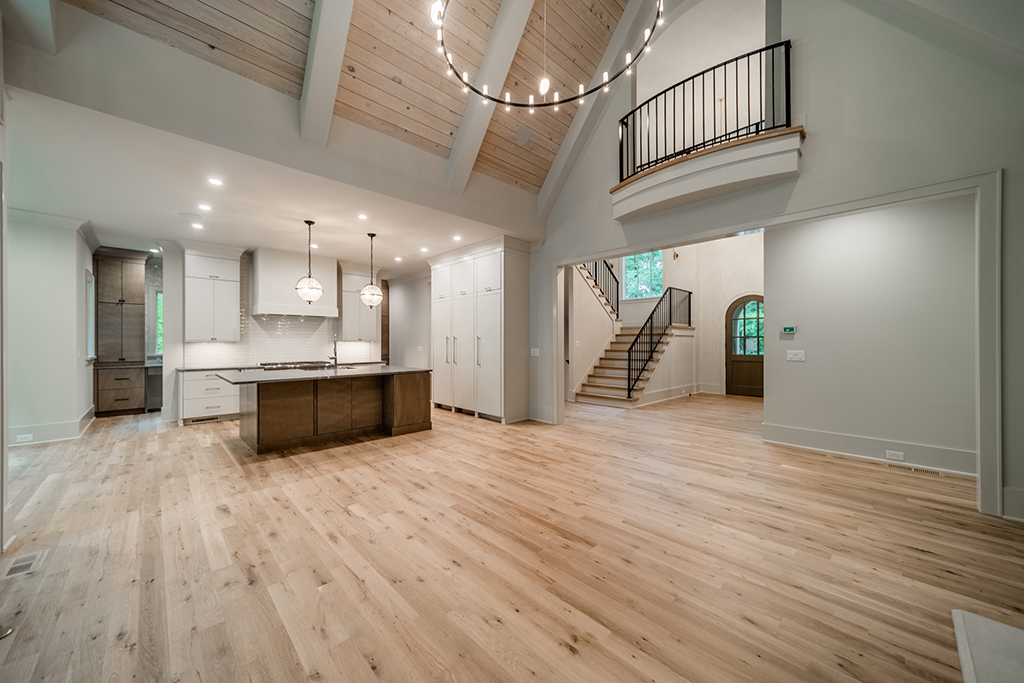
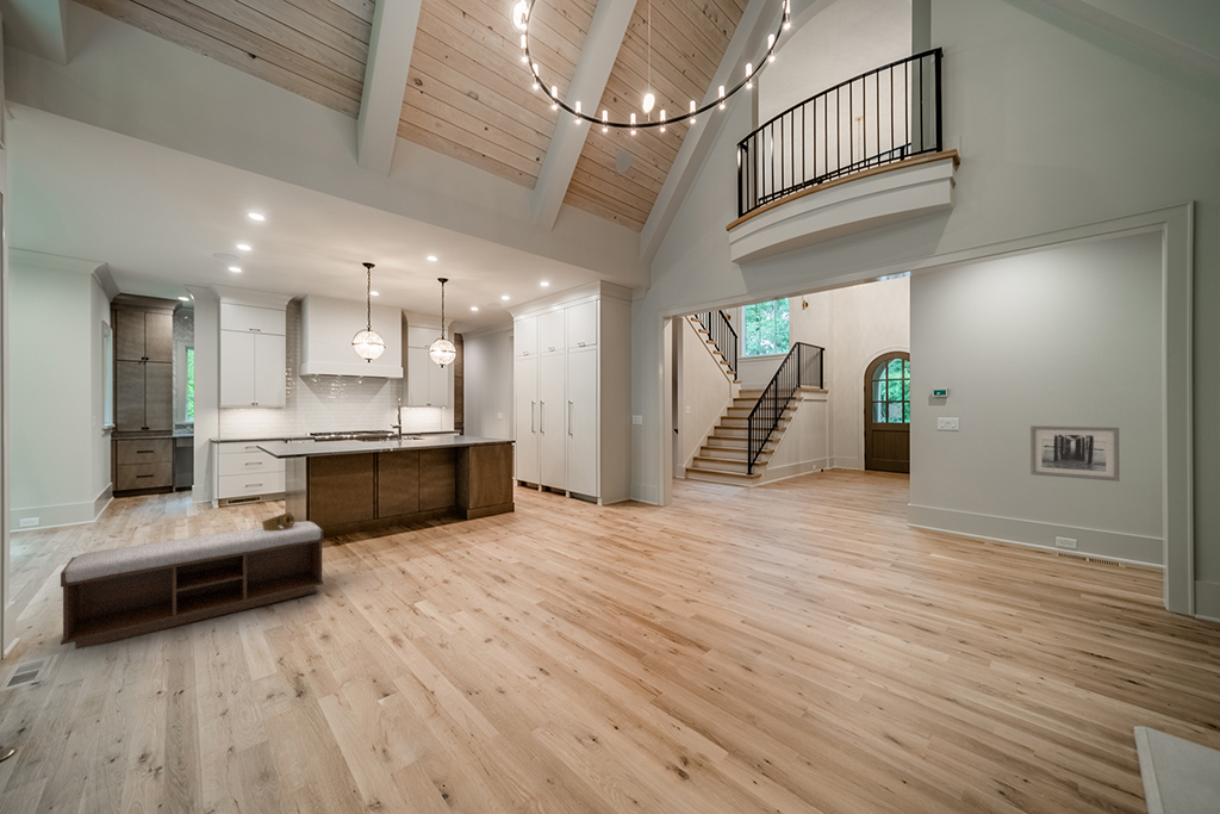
+ wall art [1029,424,1121,483]
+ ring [261,511,295,532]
+ bench [60,520,325,651]
